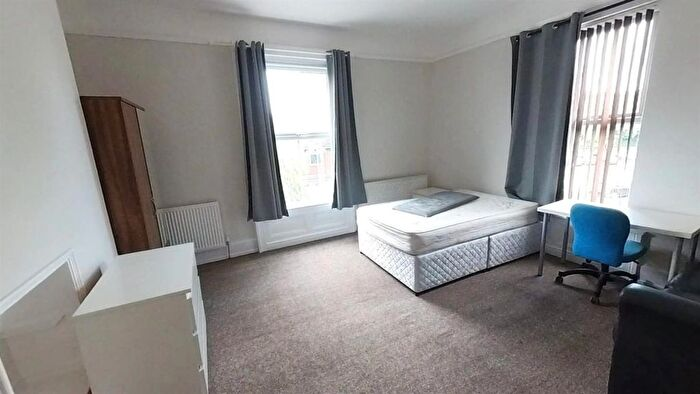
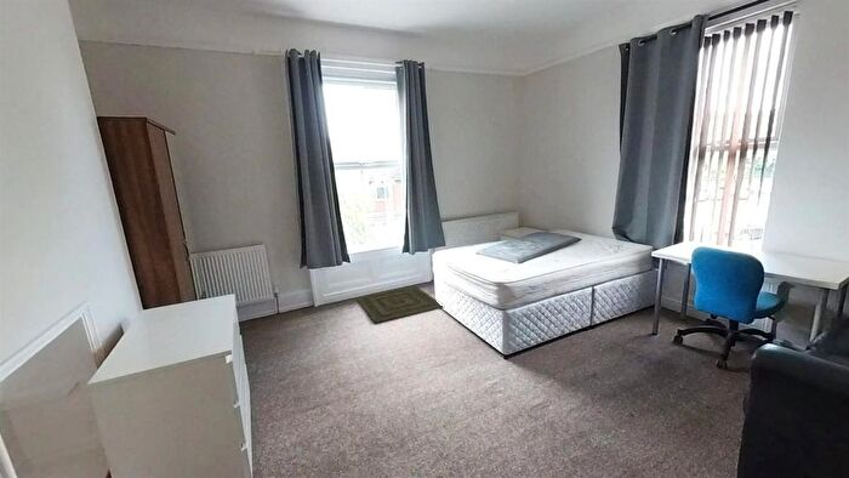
+ bath mat [354,285,444,324]
